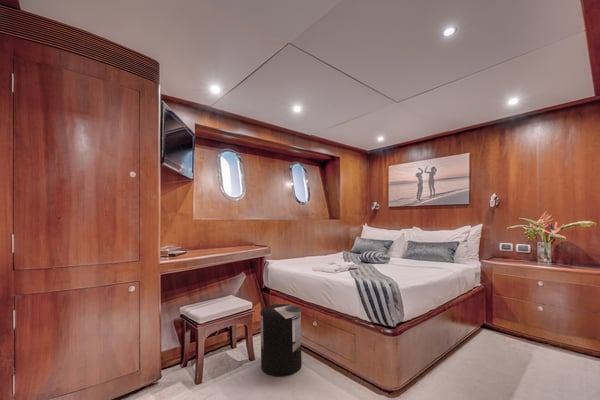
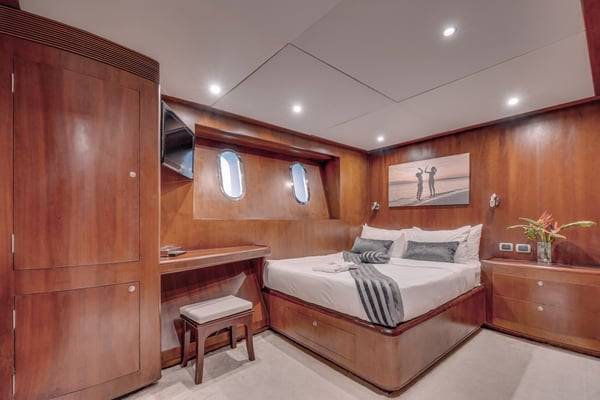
- trash can [259,303,302,378]
